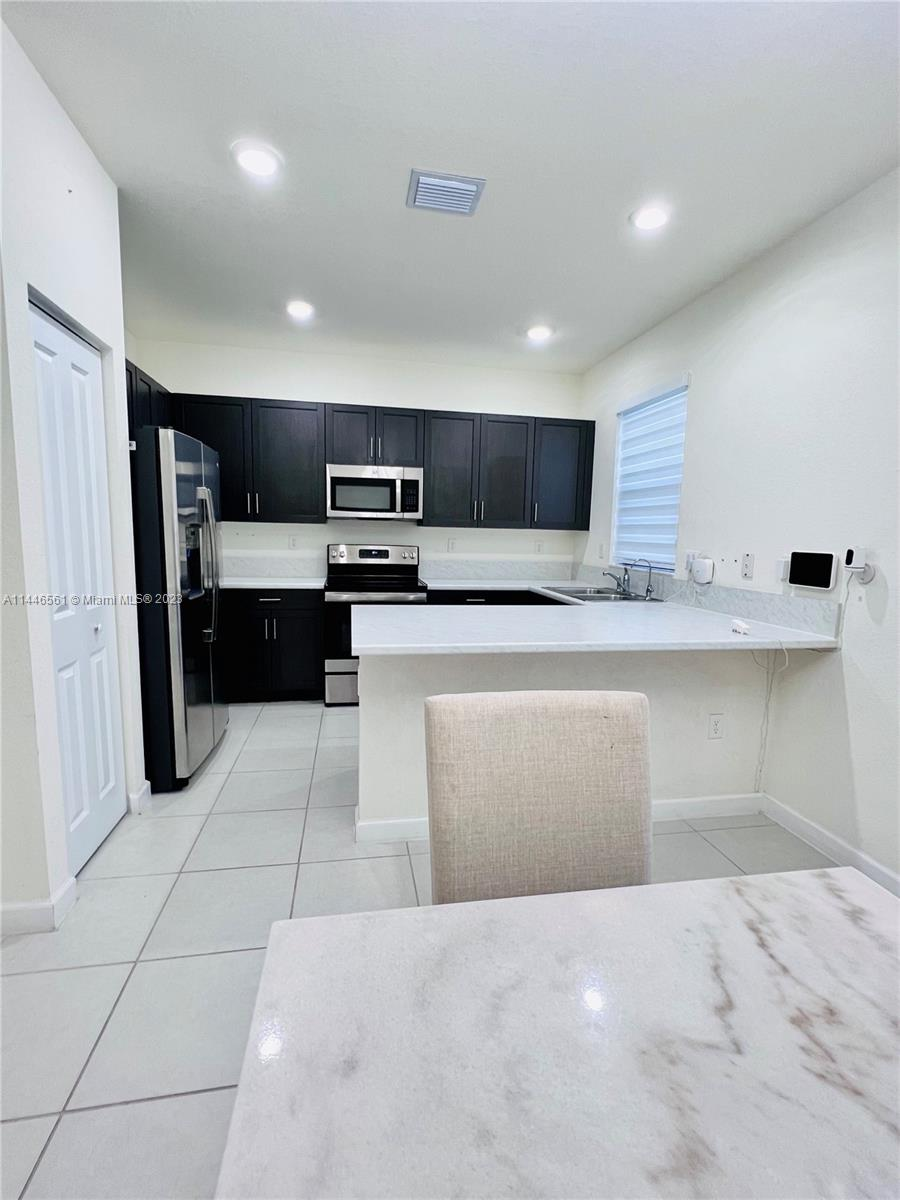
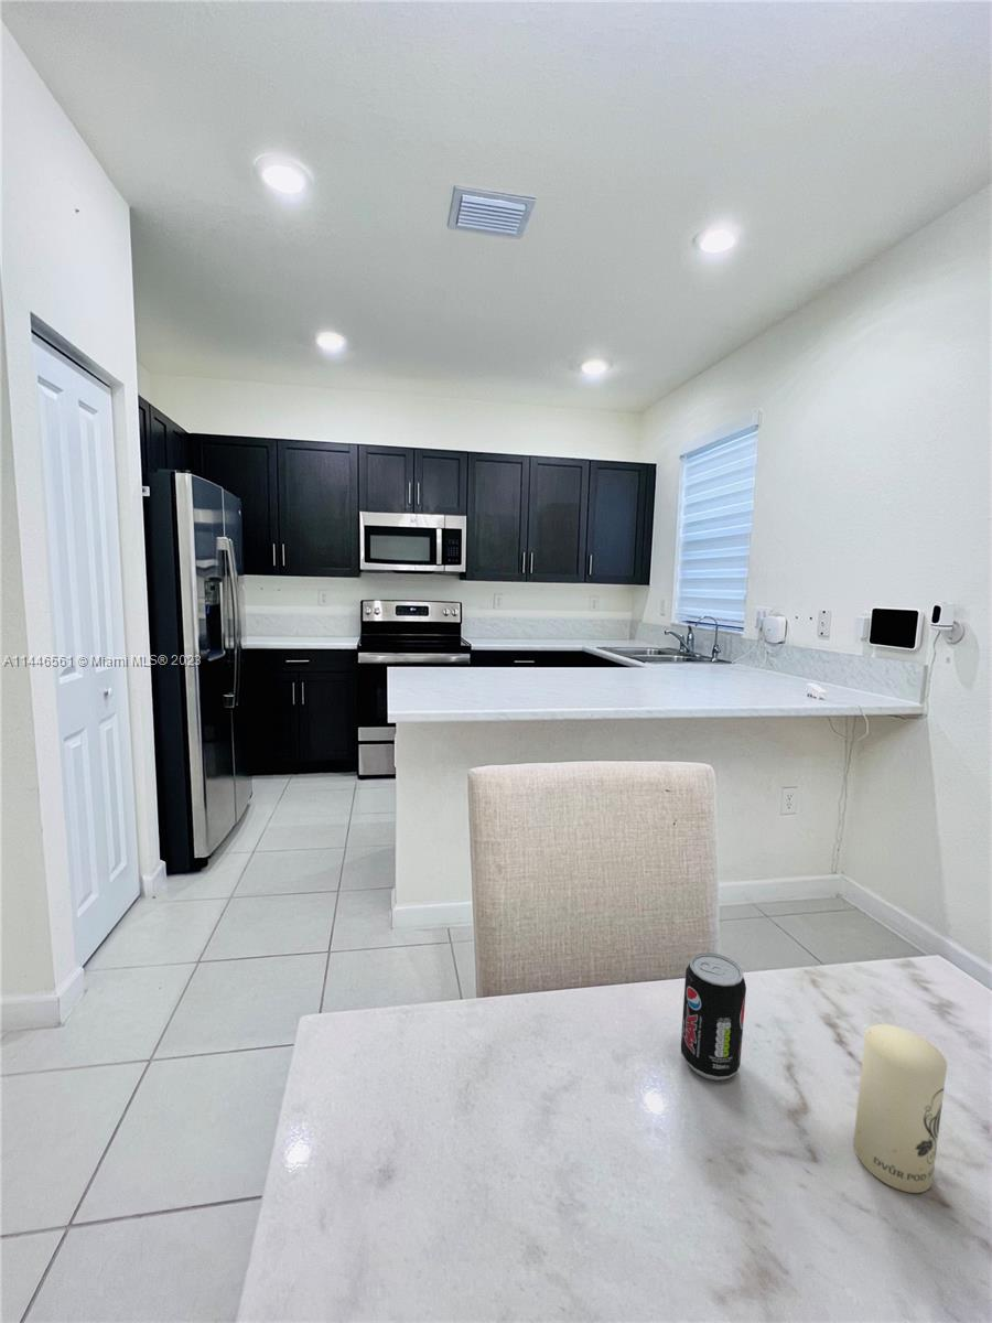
+ beverage can [680,951,747,1082]
+ candle [852,1023,948,1194]
